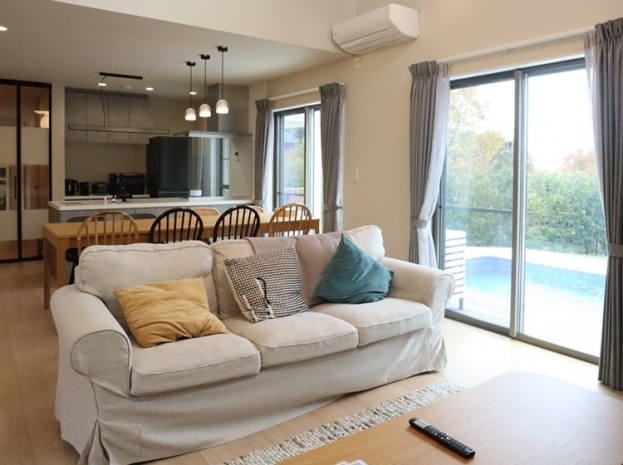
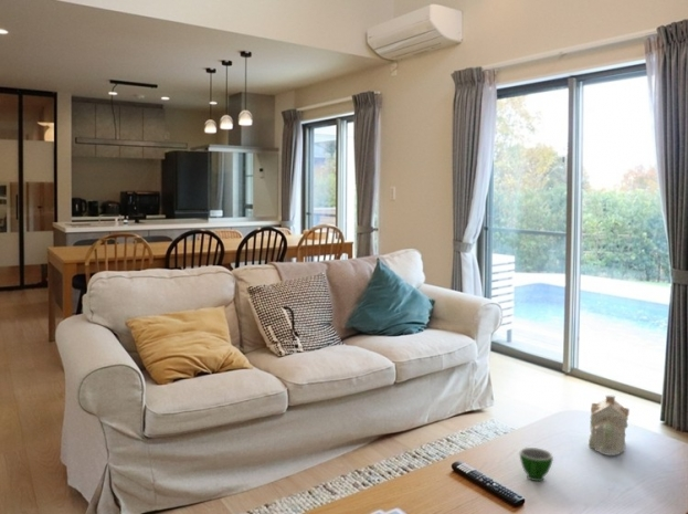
+ teacup [518,447,554,482]
+ teapot [588,394,631,457]
